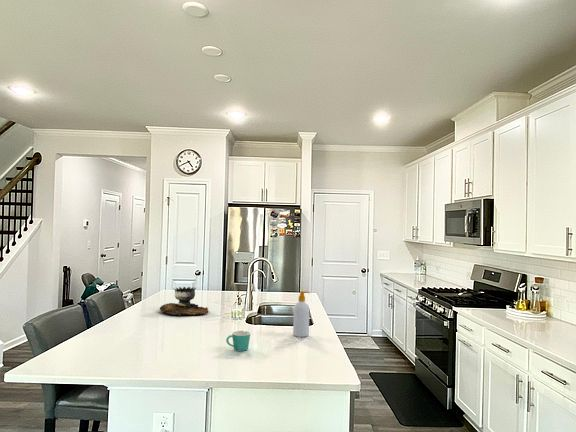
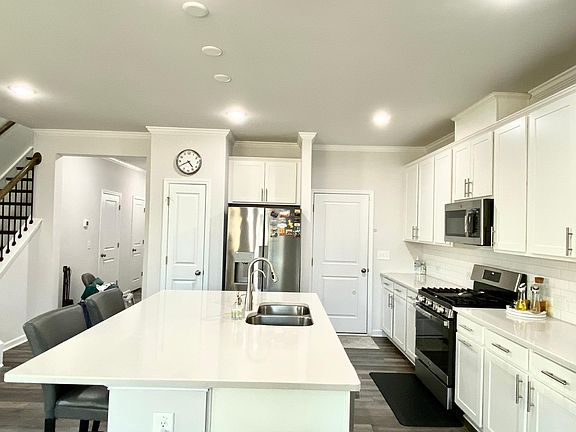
- mug [225,330,251,352]
- brazier [159,286,209,316]
- soap bottle [292,290,311,338]
